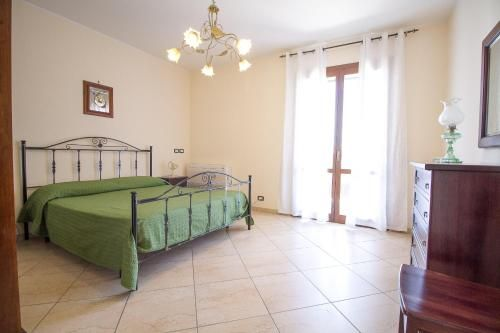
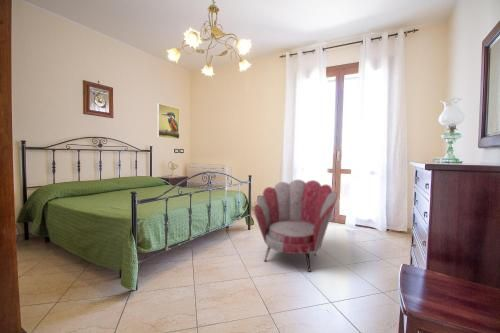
+ armchair [253,179,338,273]
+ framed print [156,102,181,140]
